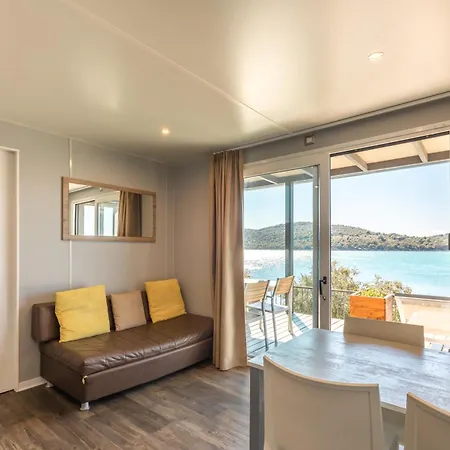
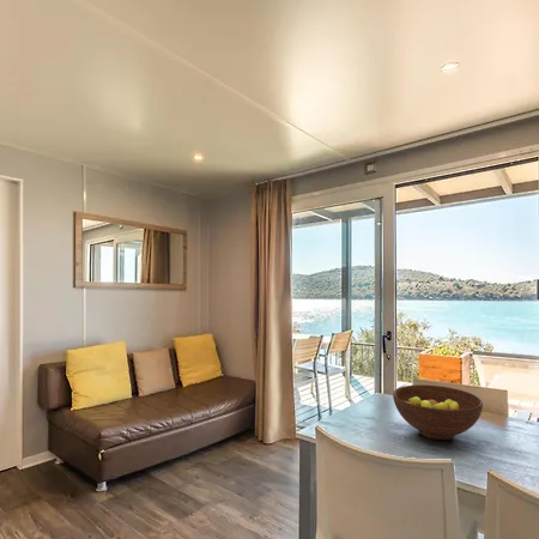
+ fruit bowl [392,383,484,441]
